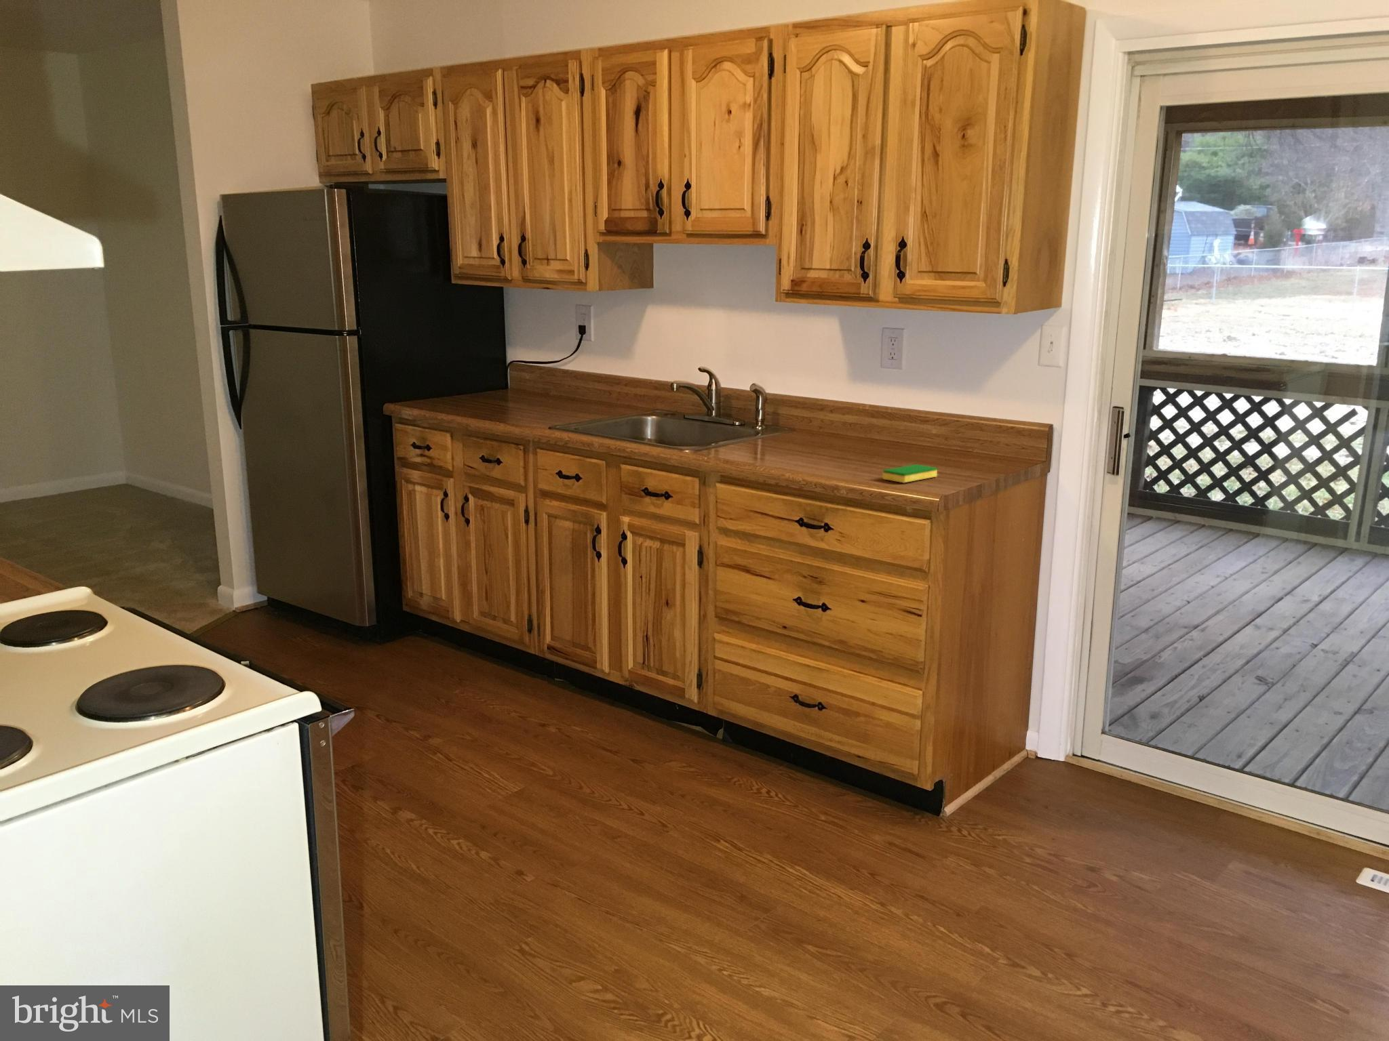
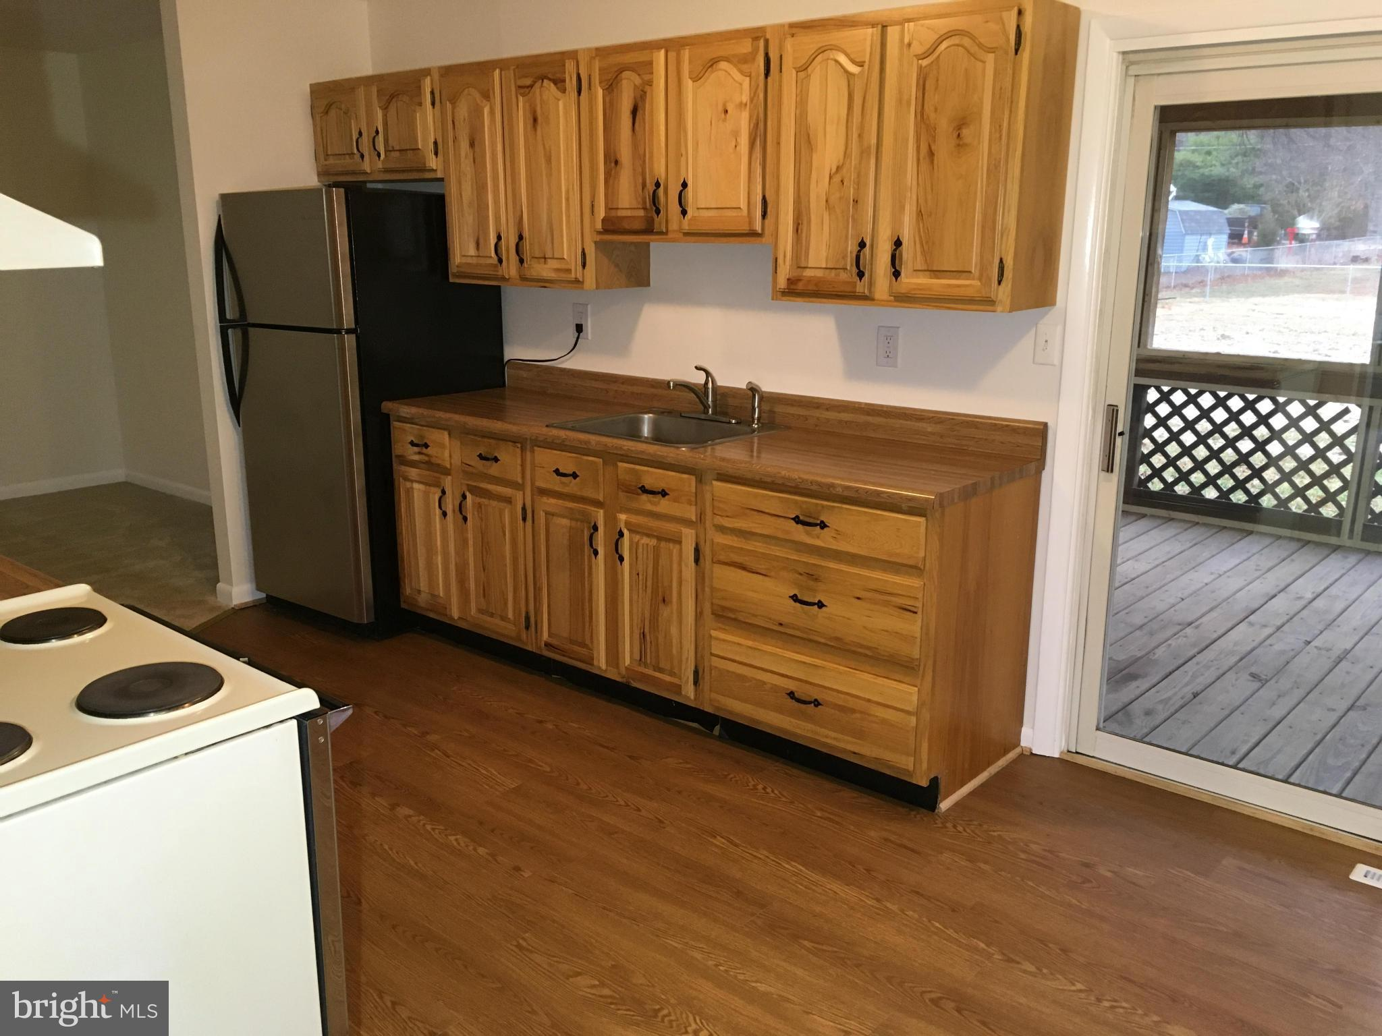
- dish sponge [882,464,938,483]
